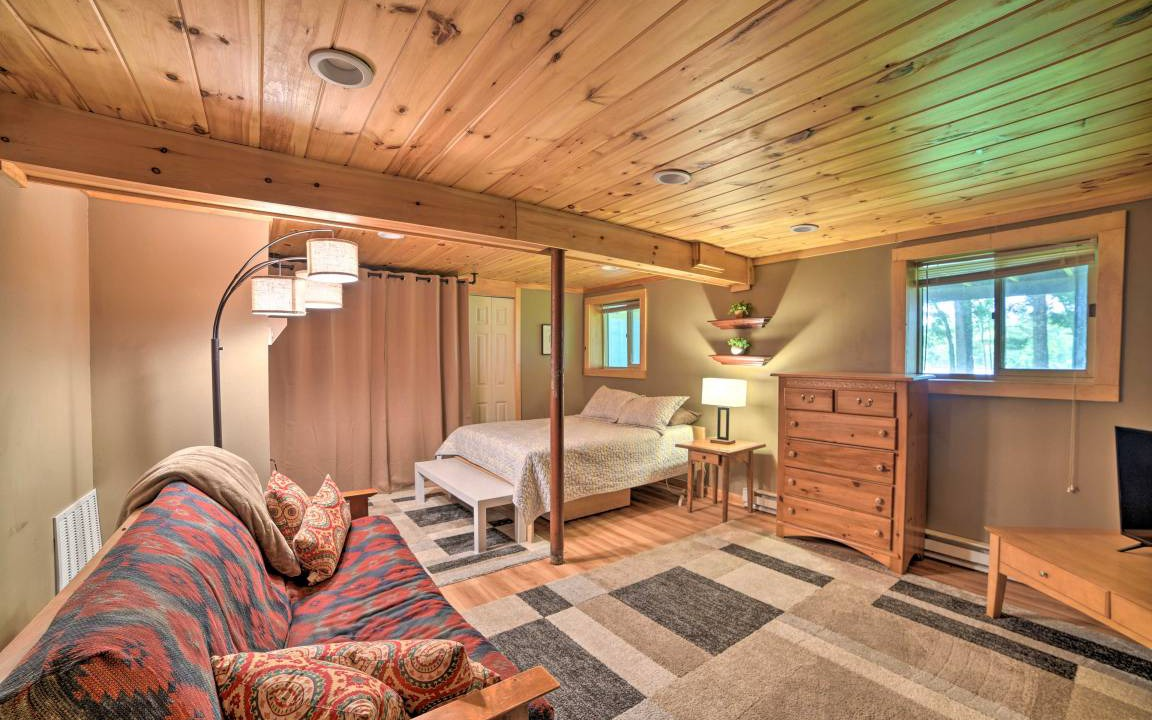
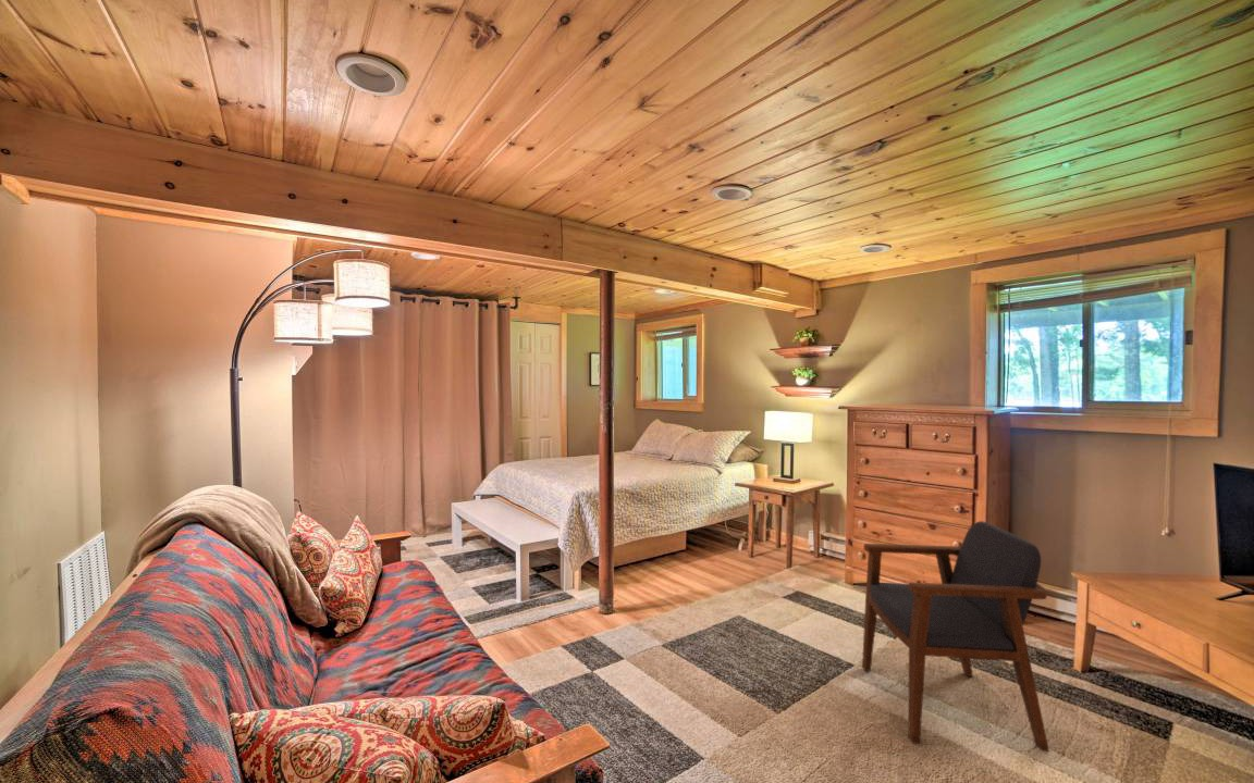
+ armchair [861,520,1050,753]
